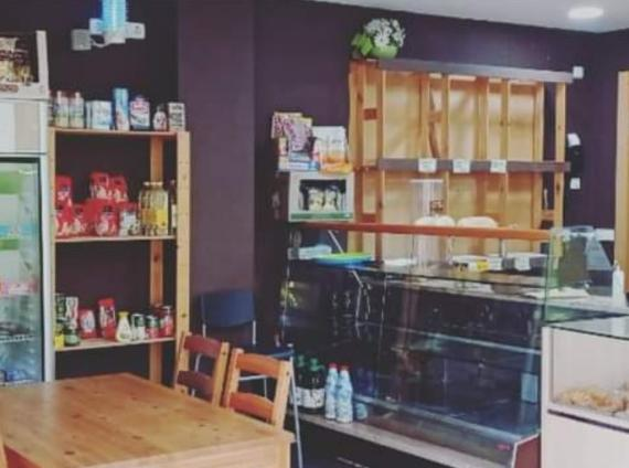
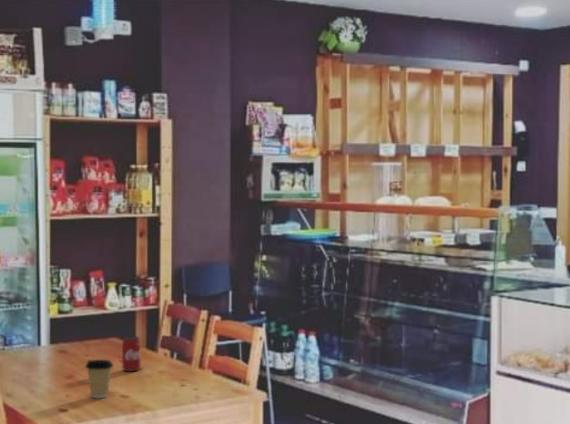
+ soda can [121,335,141,373]
+ coffee cup [84,359,114,399]
